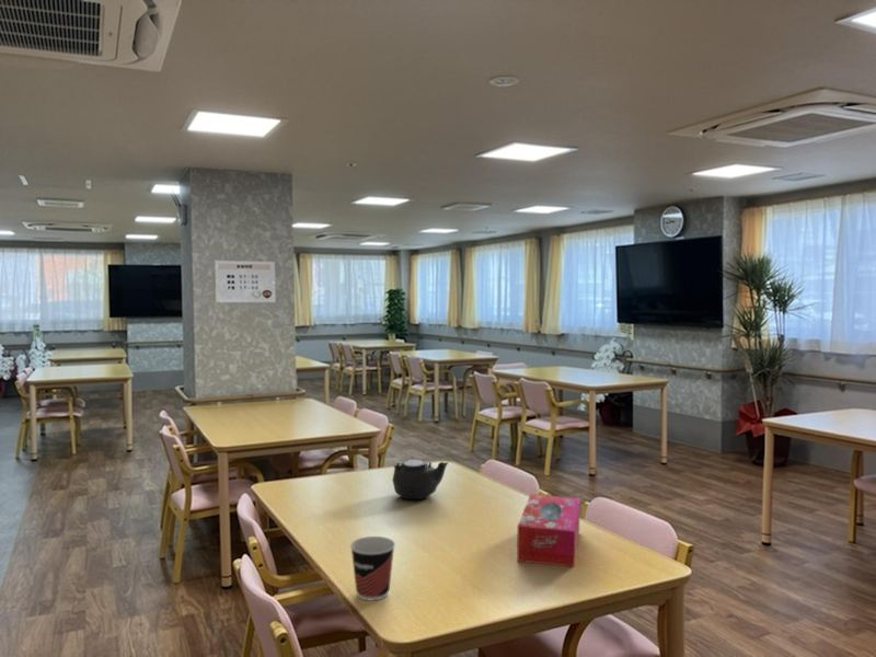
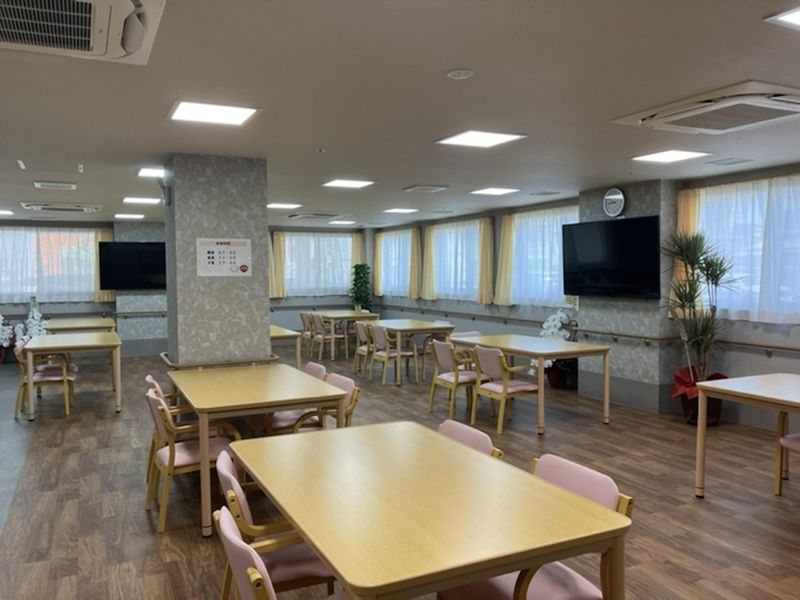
- cup [349,535,396,601]
- teapot [391,458,450,500]
- tissue box [516,494,581,568]
